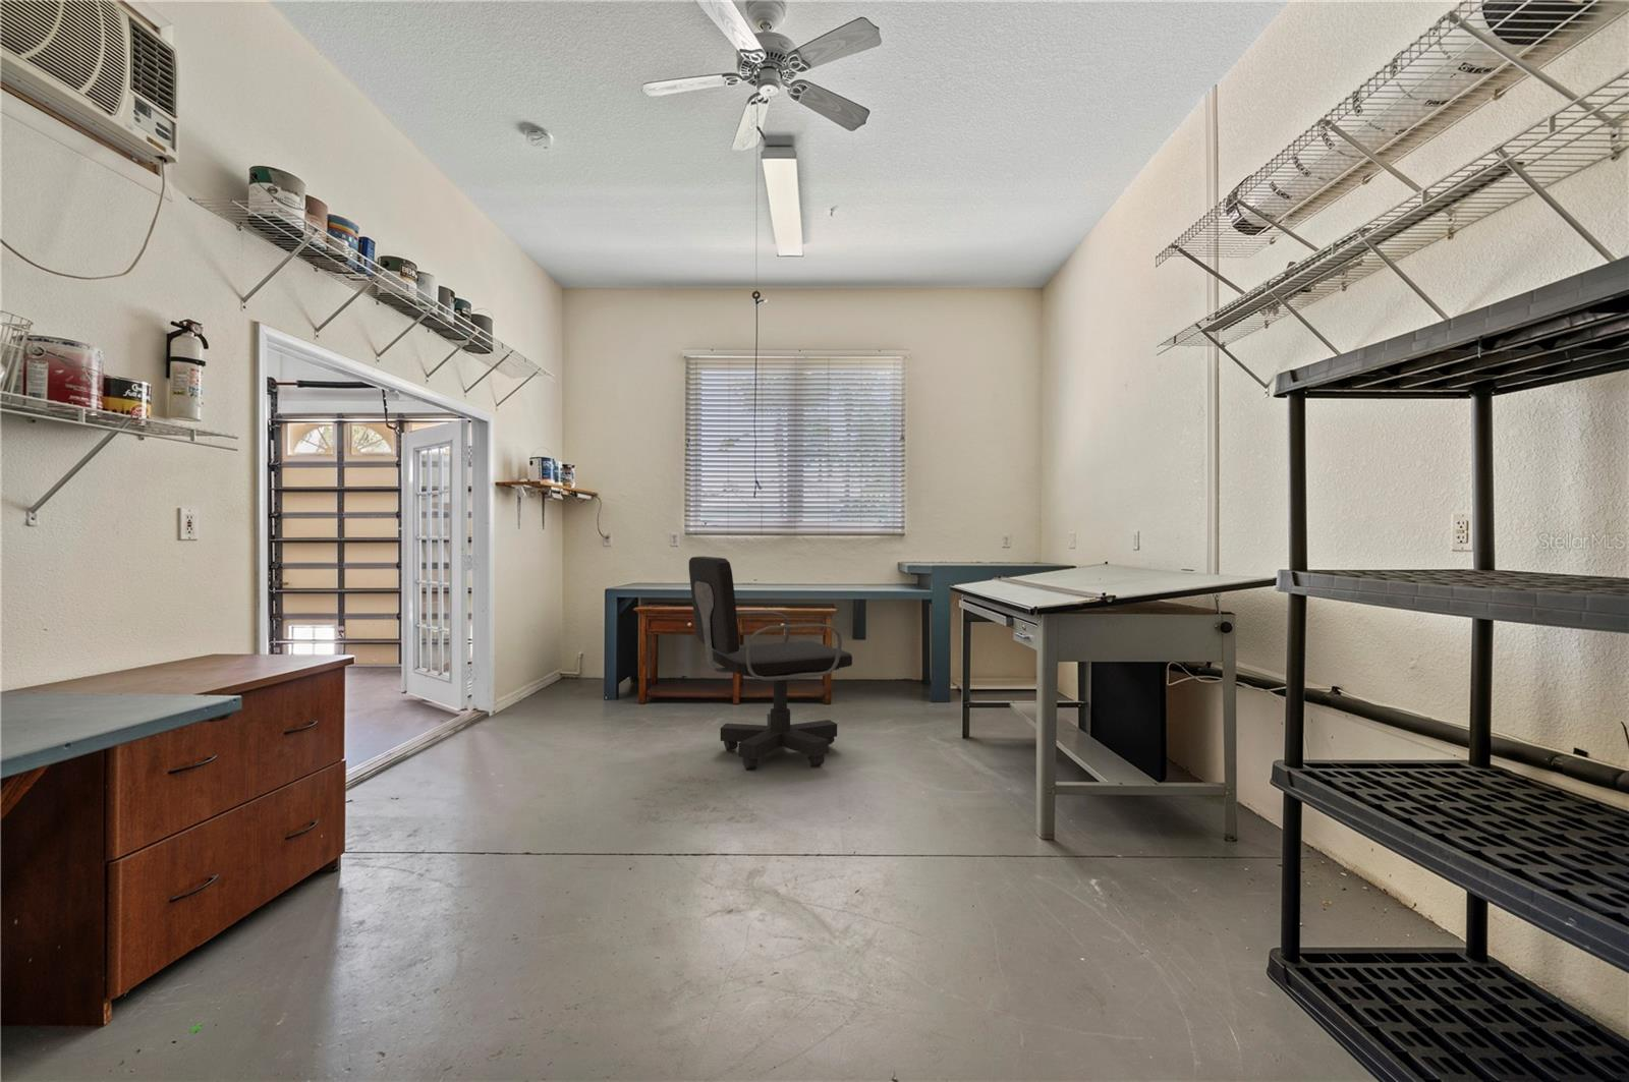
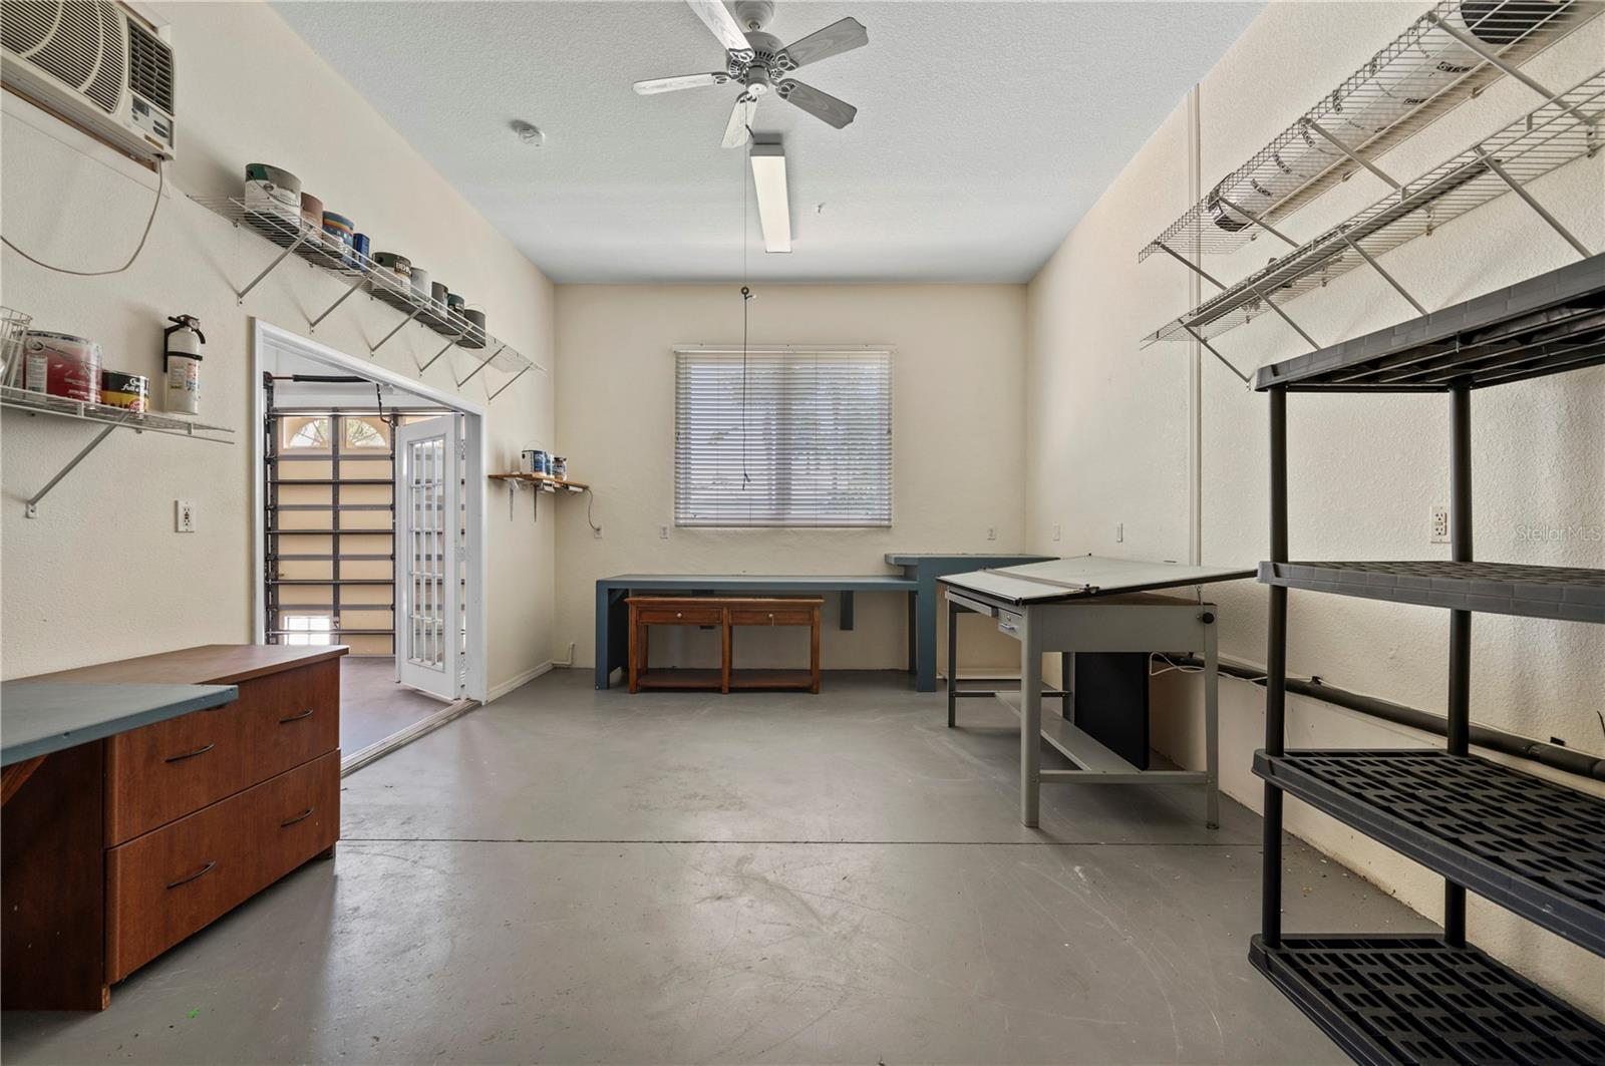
- office chair [688,555,854,770]
